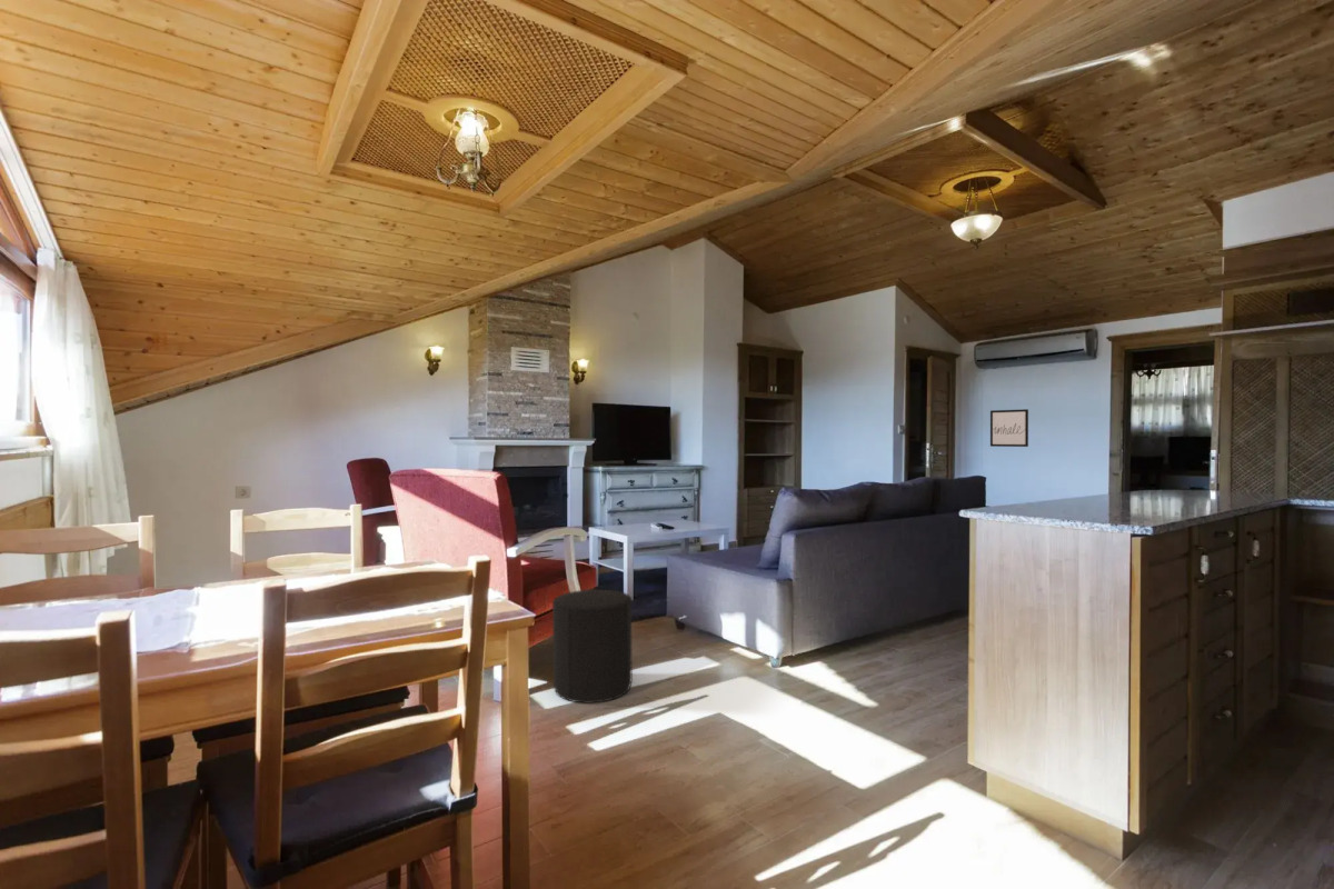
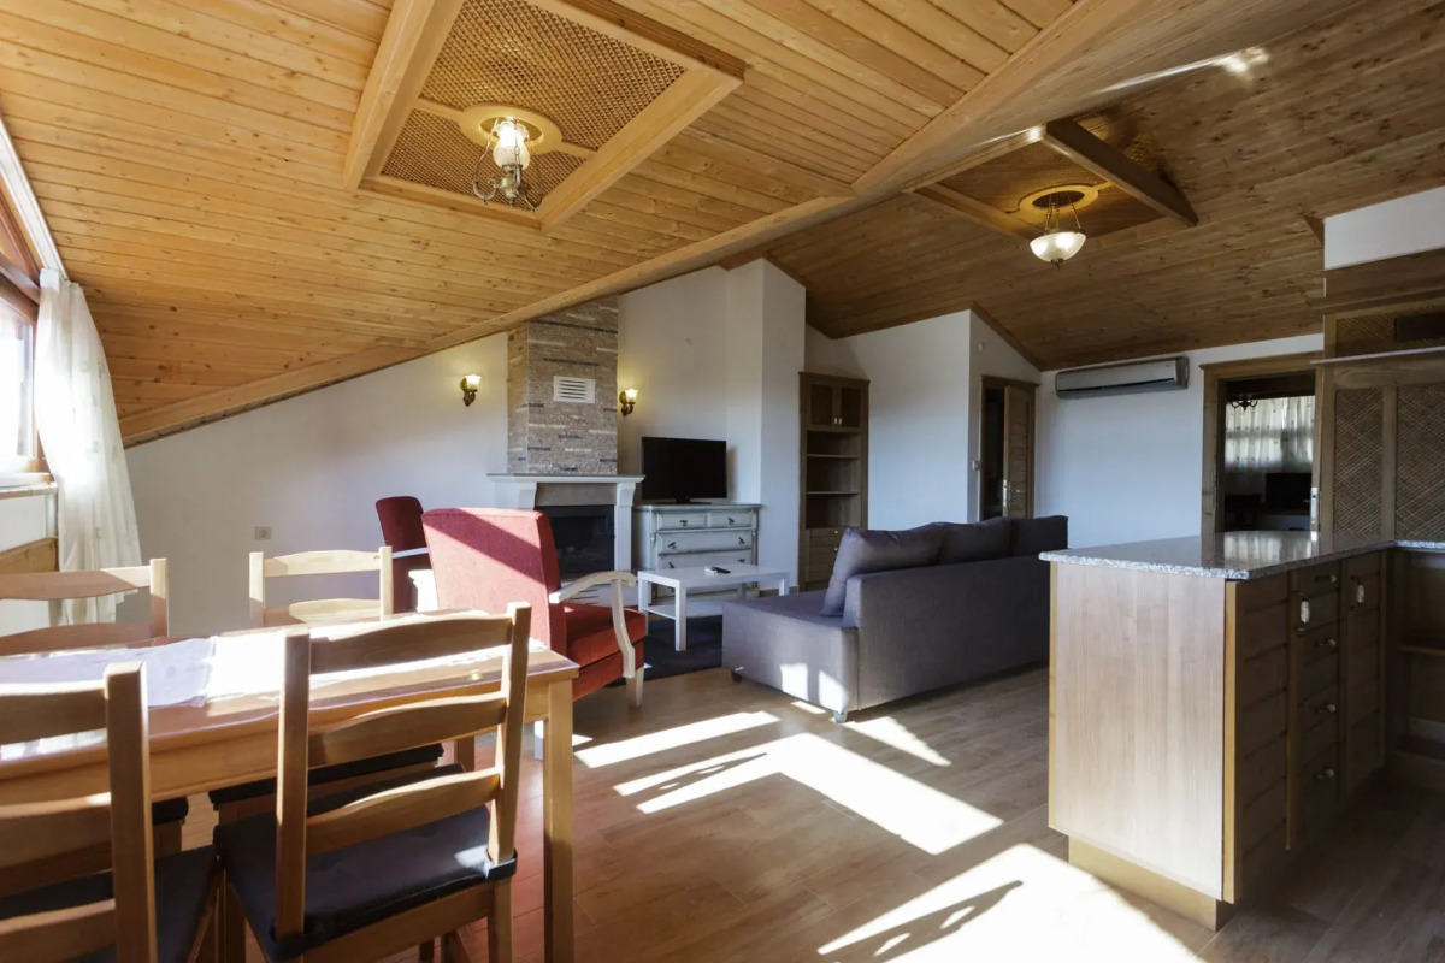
- stool [551,588,634,705]
- wall art [989,408,1029,448]
